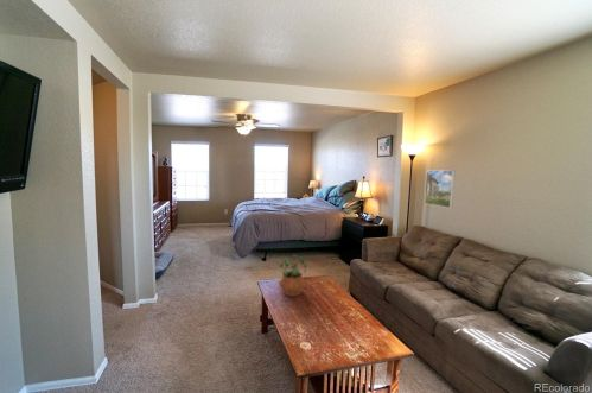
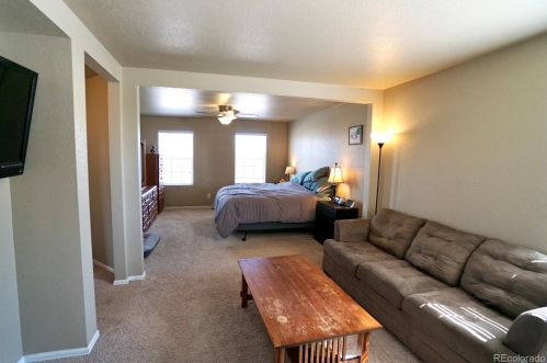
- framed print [424,169,457,209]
- potted plant [272,254,307,297]
